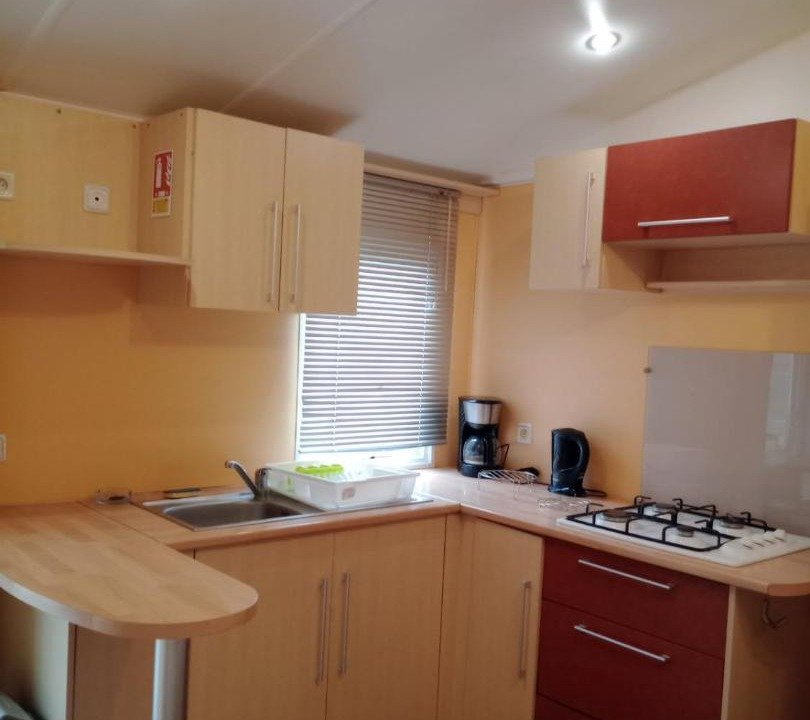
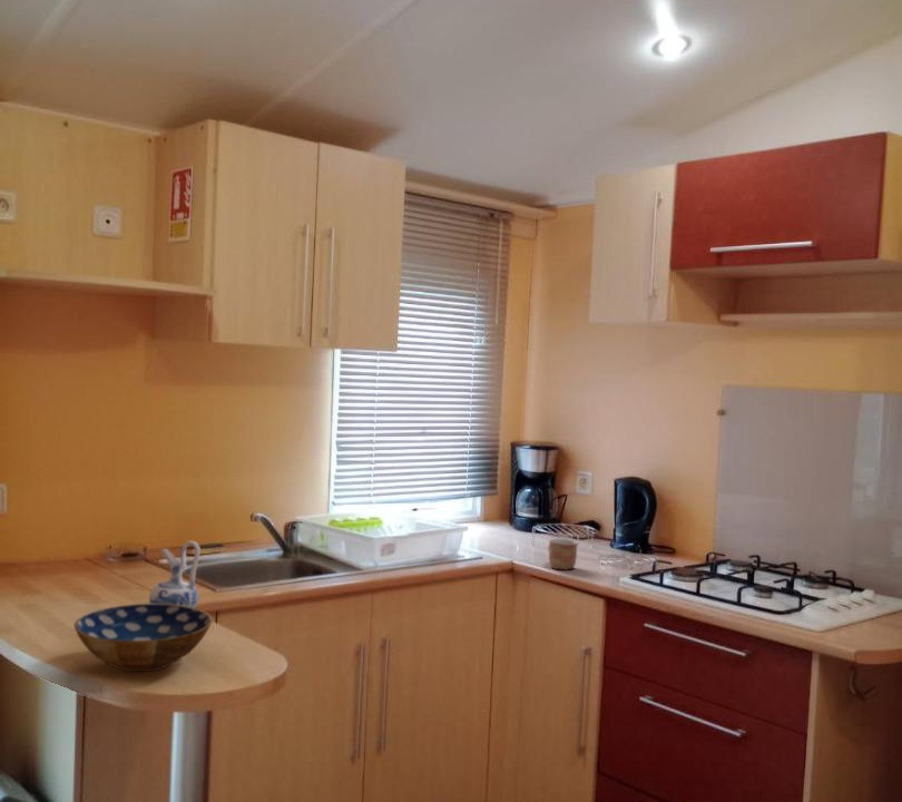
+ bowl [73,603,214,673]
+ mug [548,538,579,570]
+ ceramic pitcher [148,540,202,608]
